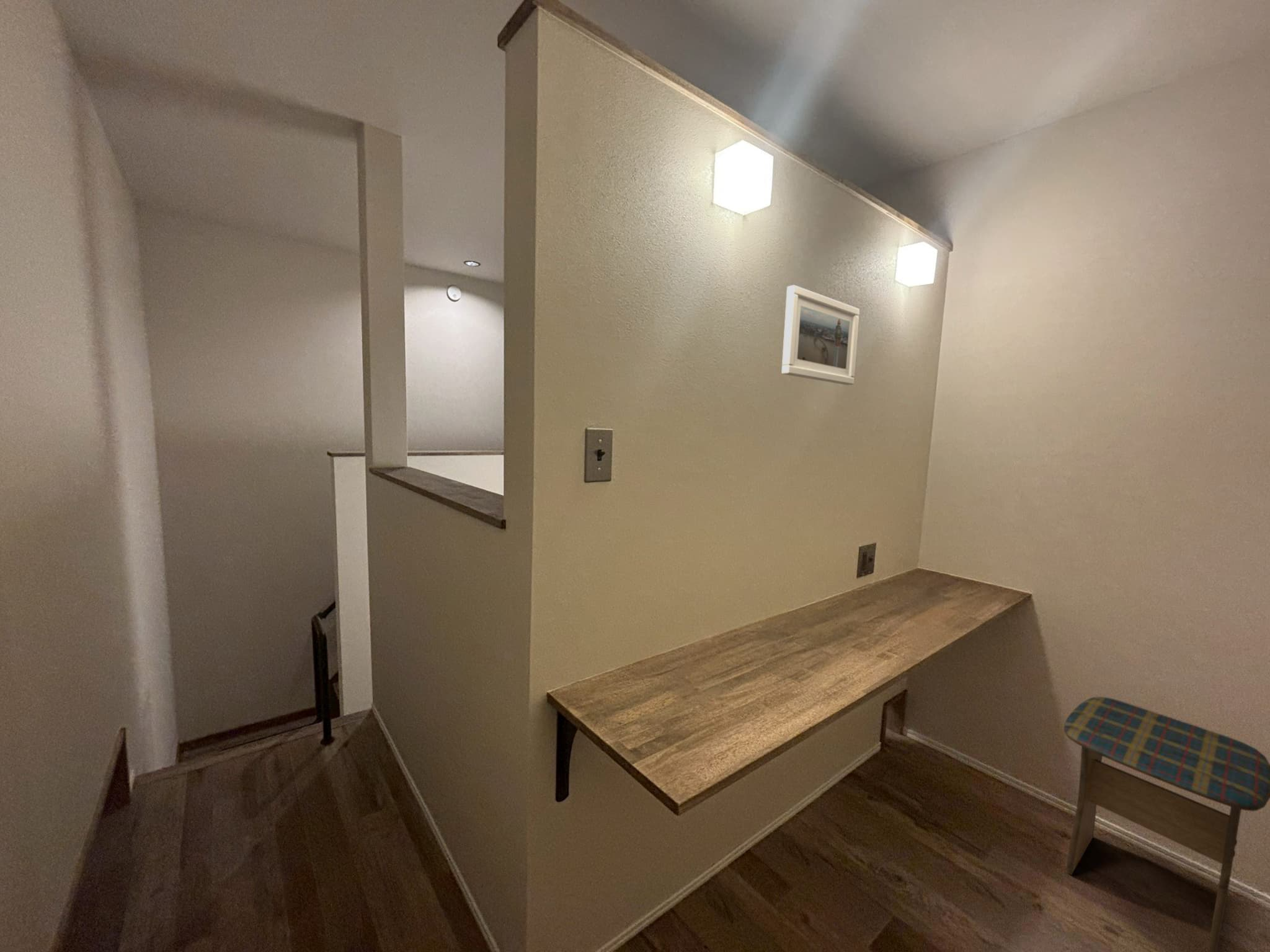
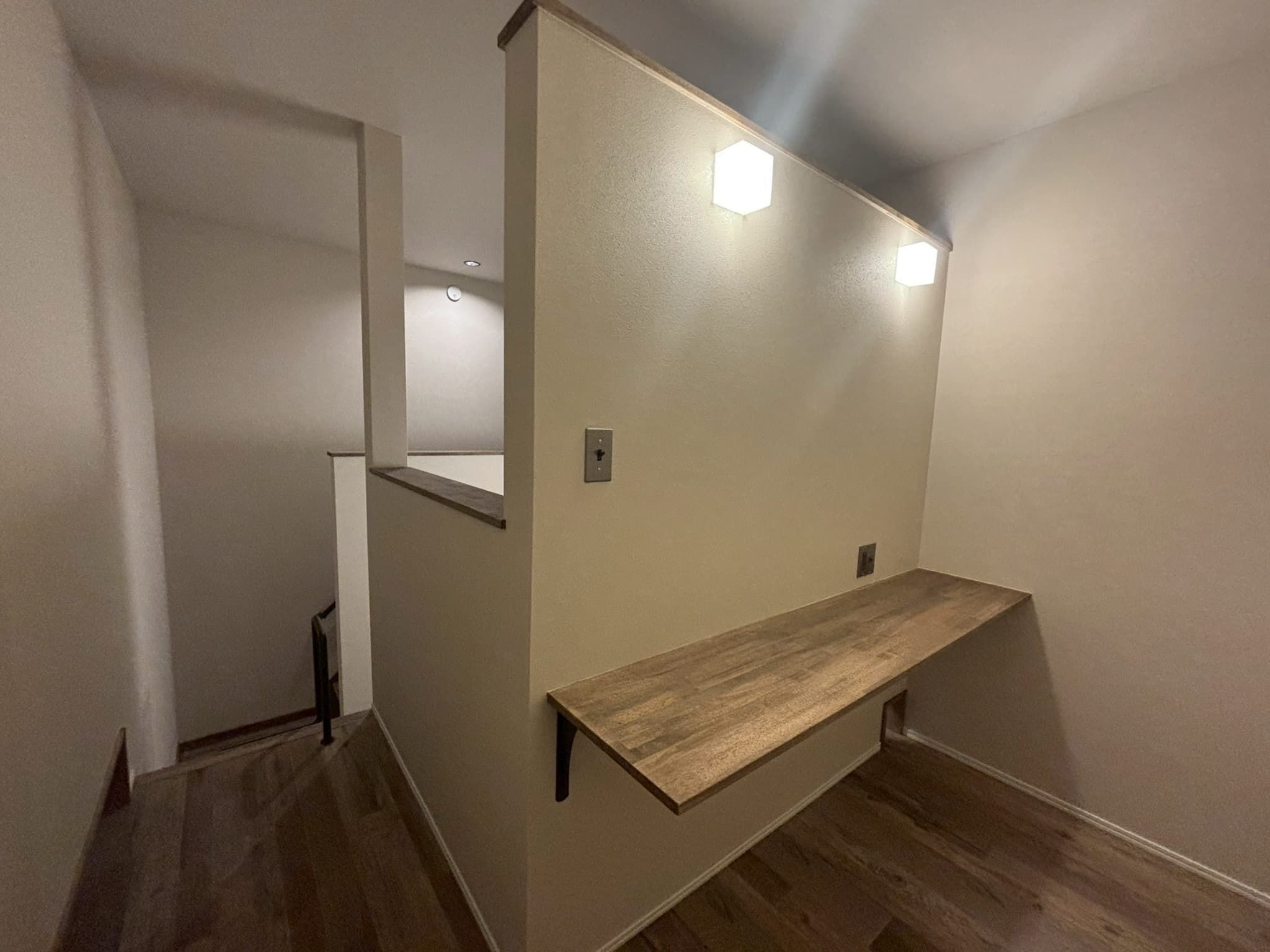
- stool [1063,696,1270,952]
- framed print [781,284,860,386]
